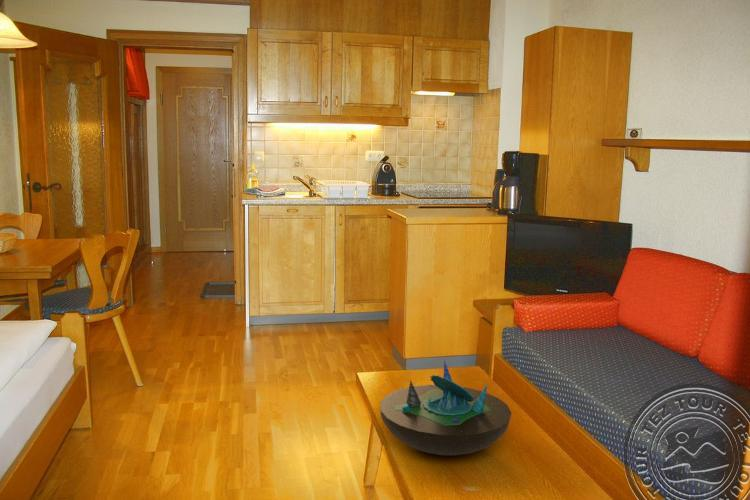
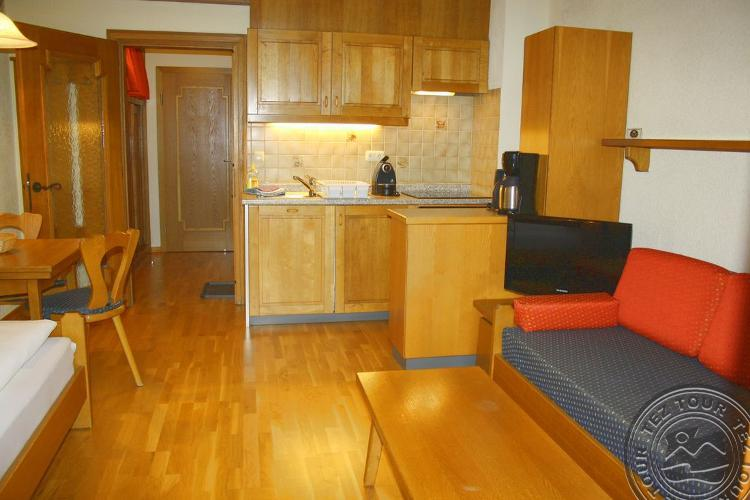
- decorative bowl [379,359,512,456]
